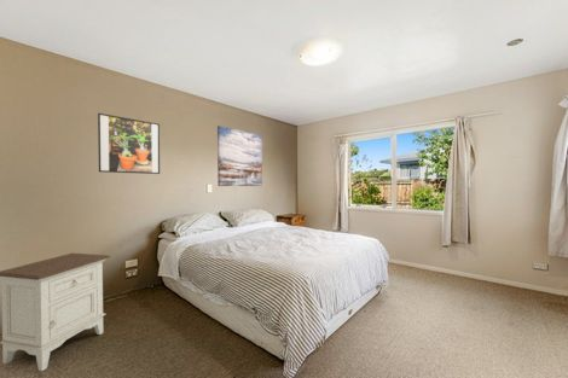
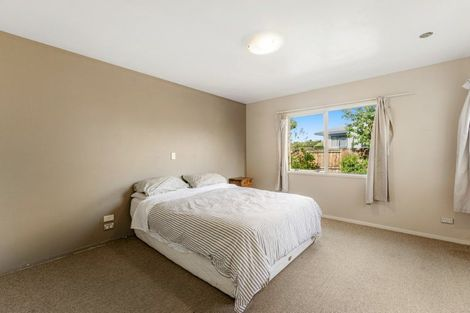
- wall art [216,124,263,187]
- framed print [97,112,161,175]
- nightstand [0,252,111,372]
